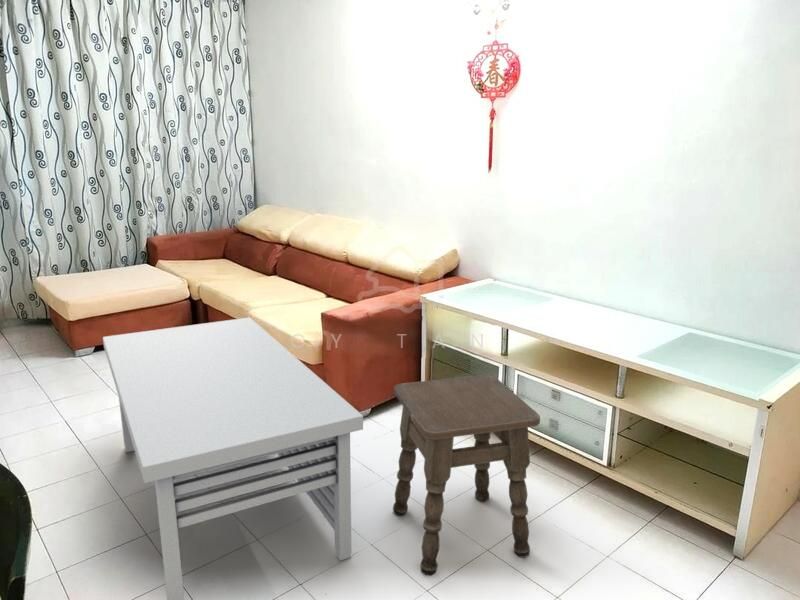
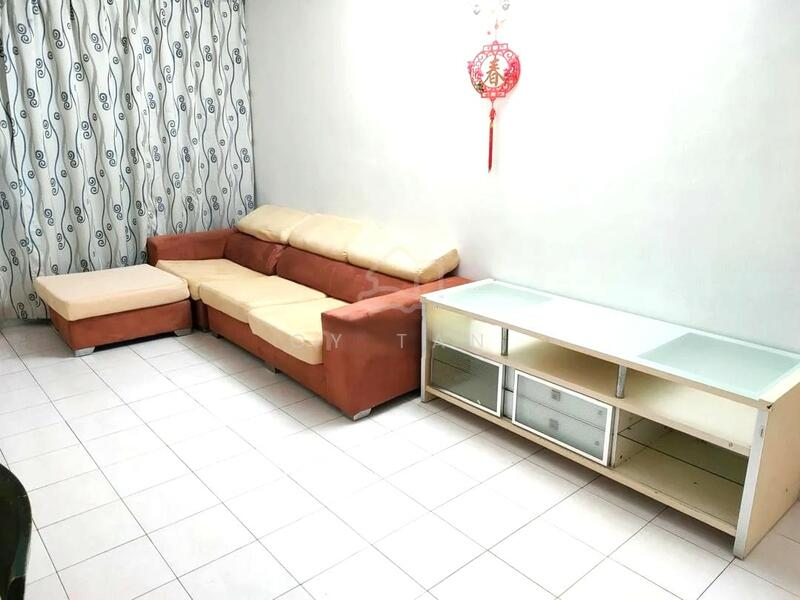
- side table [392,374,541,577]
- coffee table [102,316,364,600]
